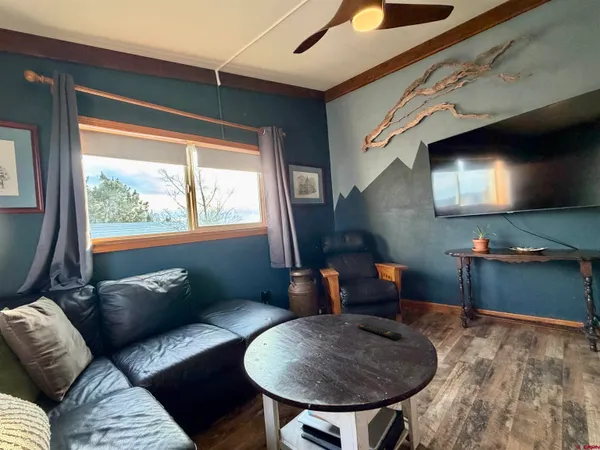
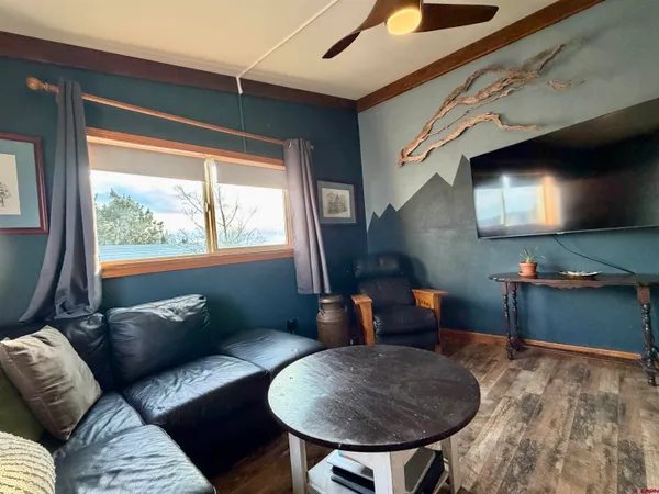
- remote control [357,322,403,340]
